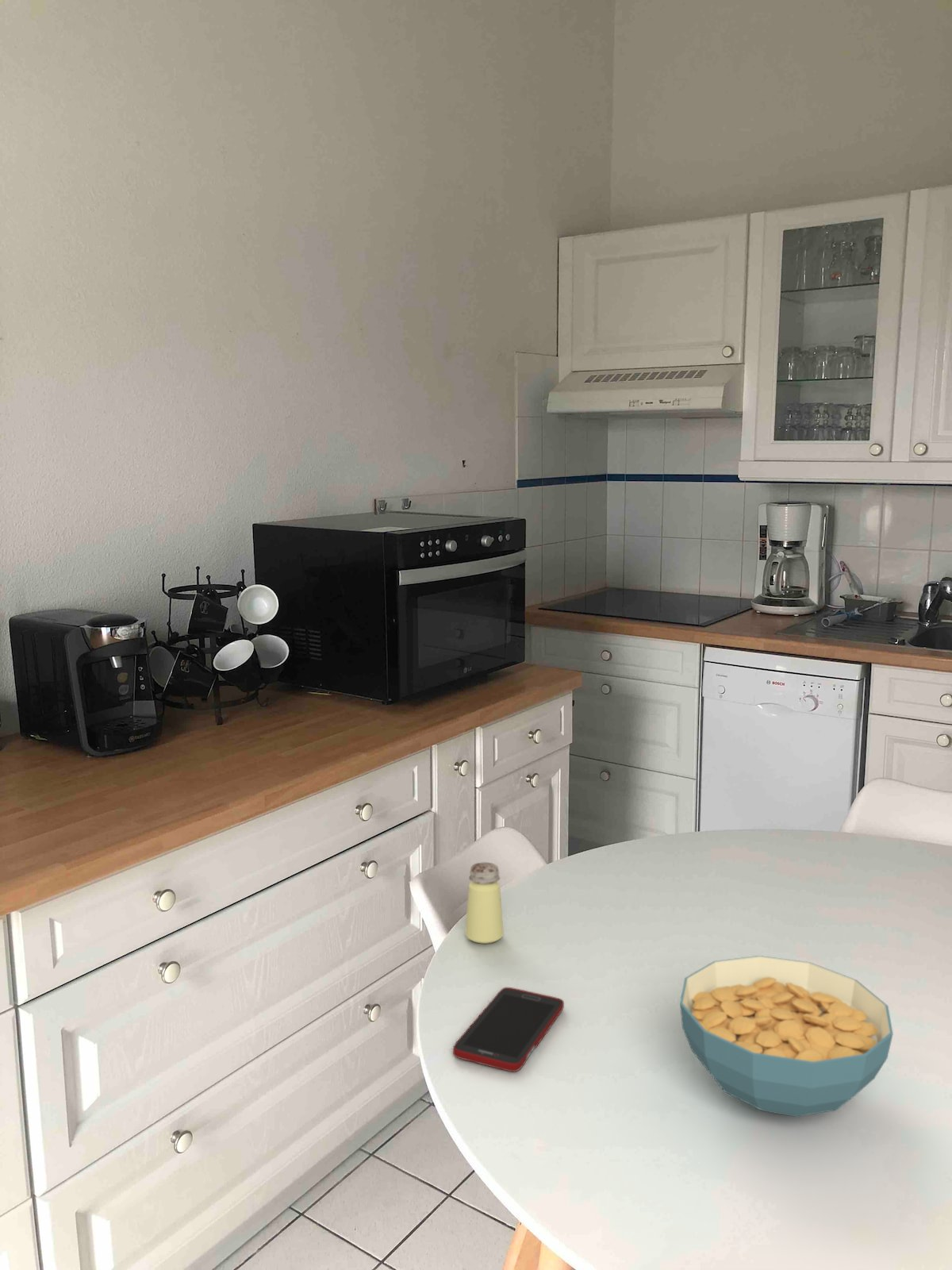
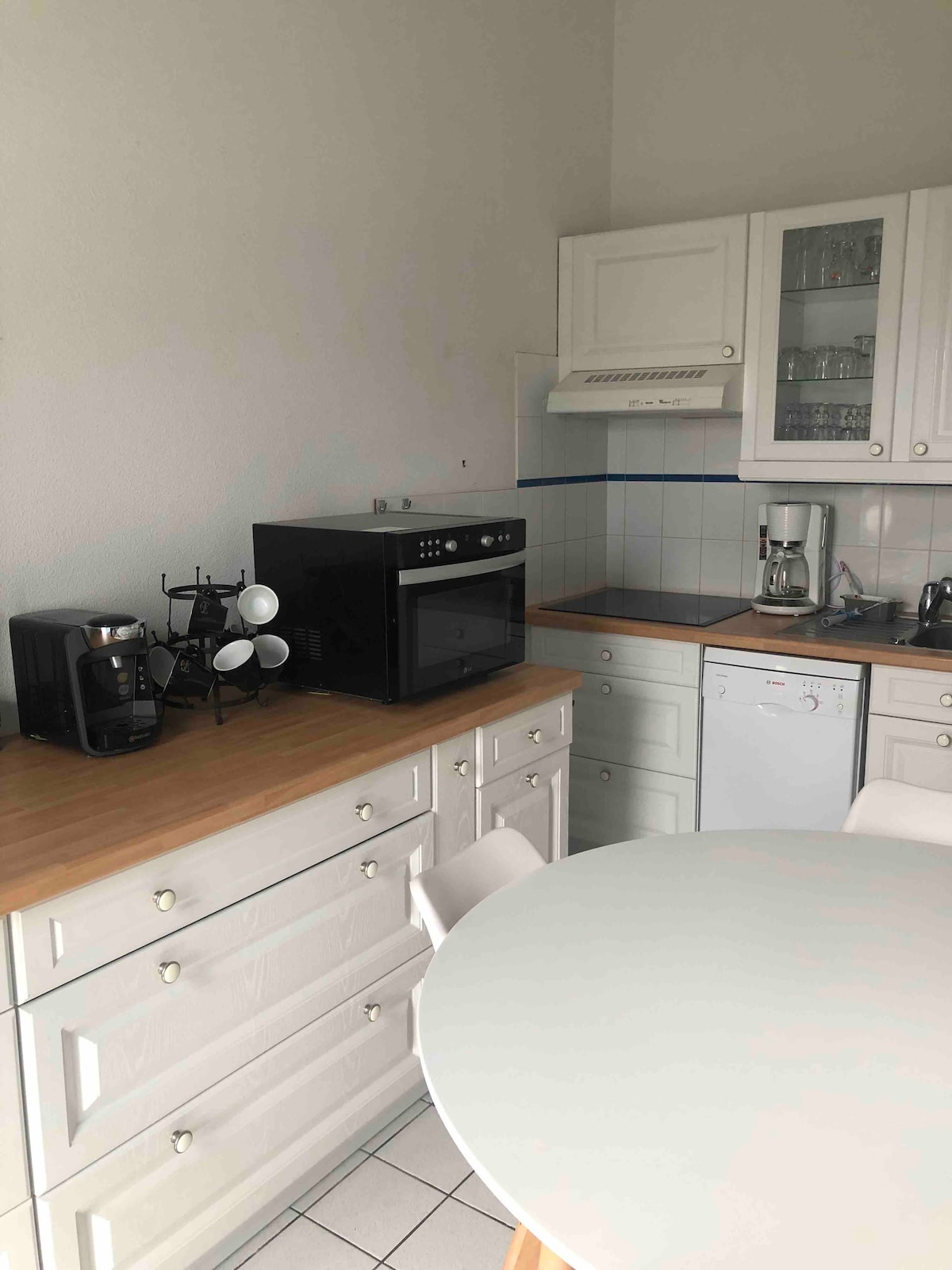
- cereal bowl [679,955,894,1118]
- saltshaker [464,861,505,945]
- cell phone [452,987,565,1072]
